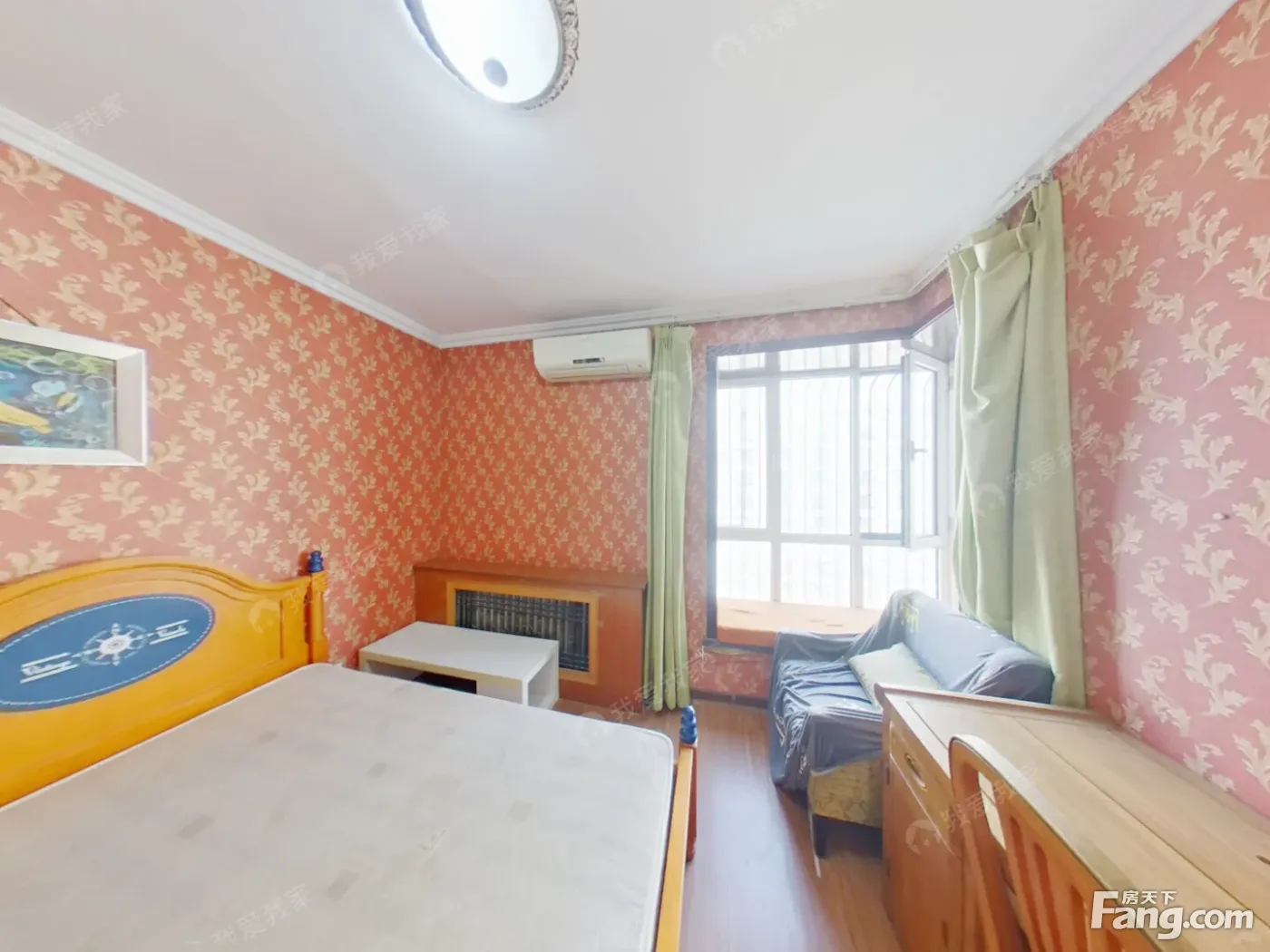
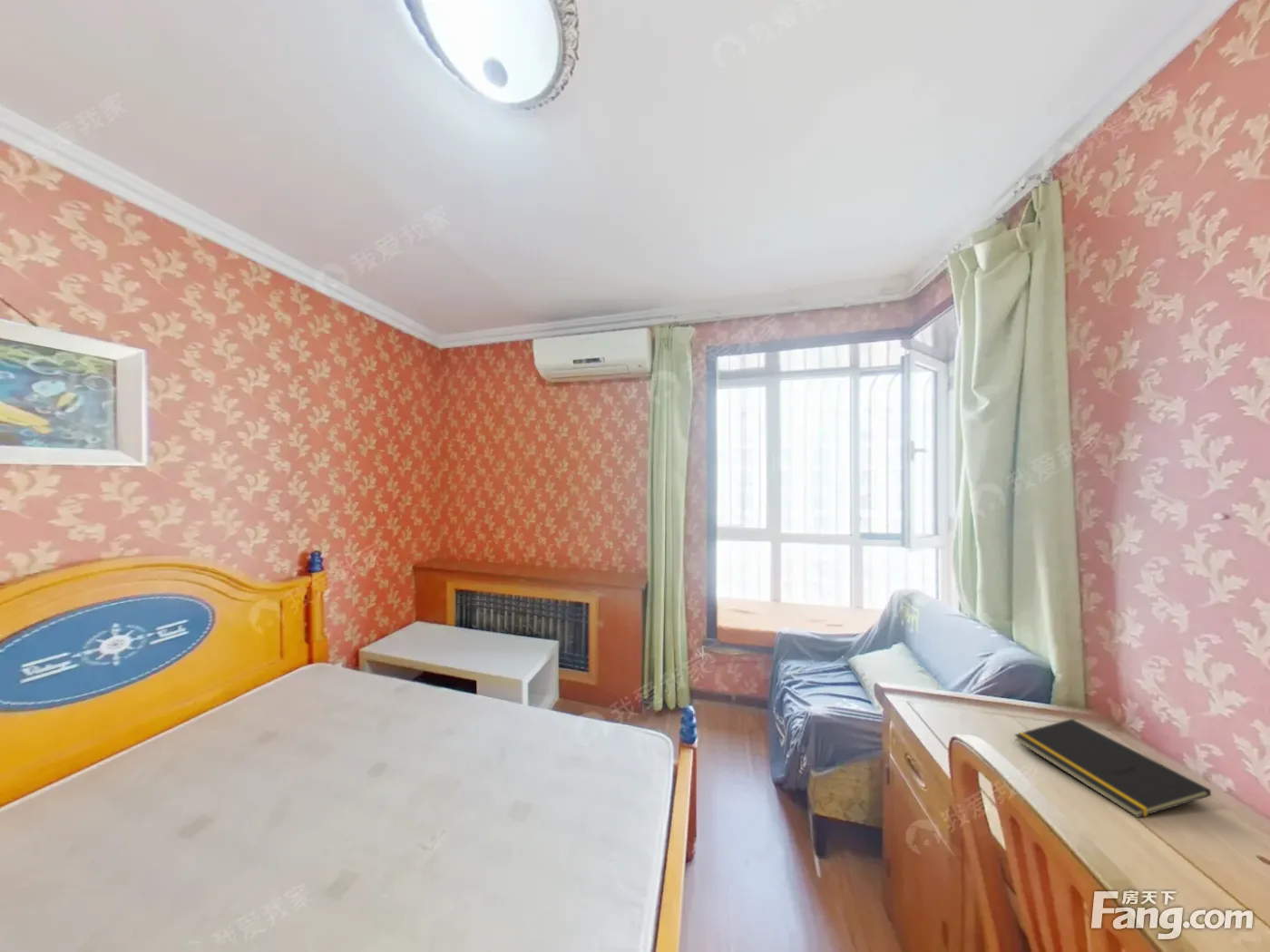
+ notepad [1013,718,1212,819]
